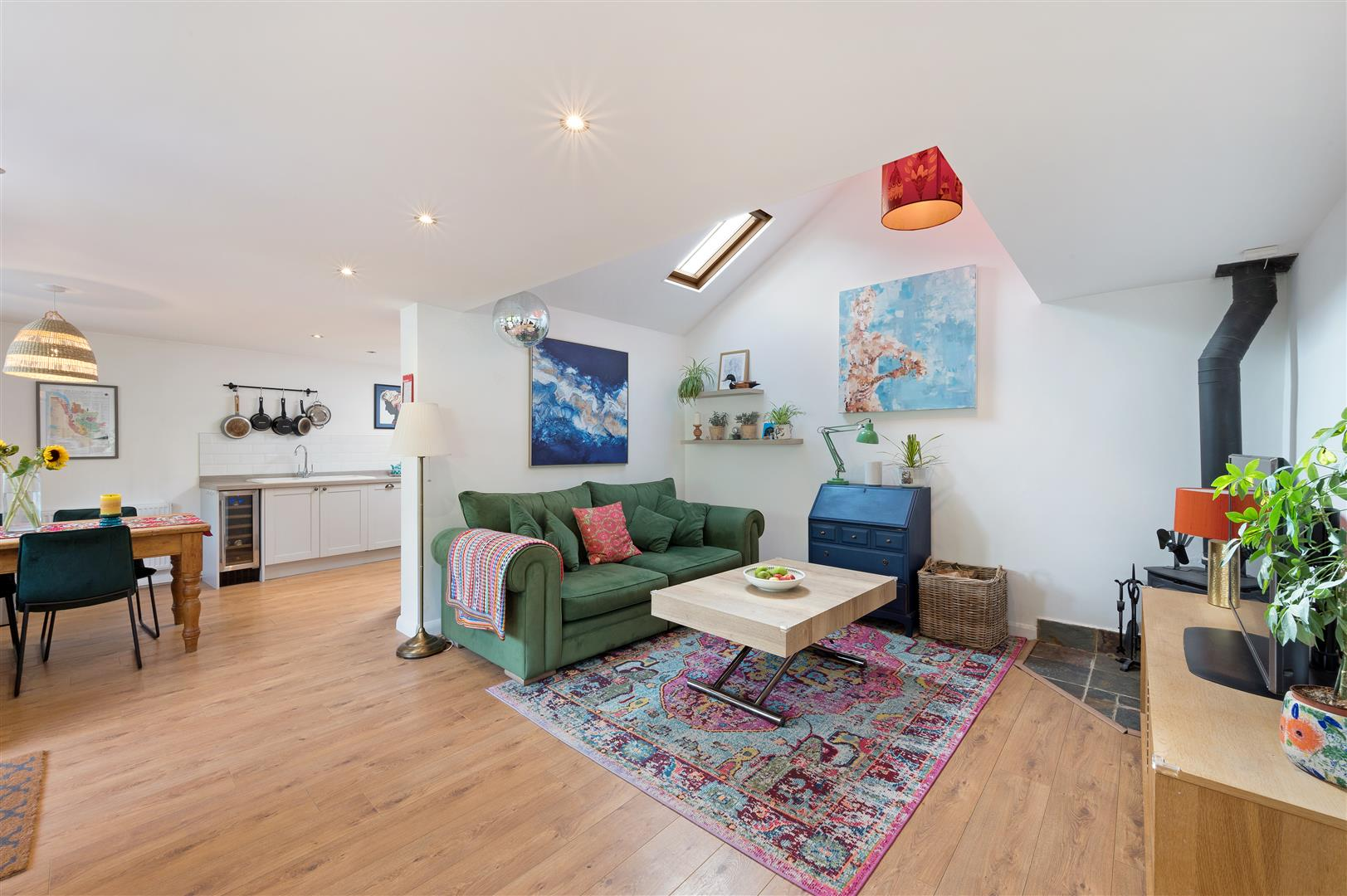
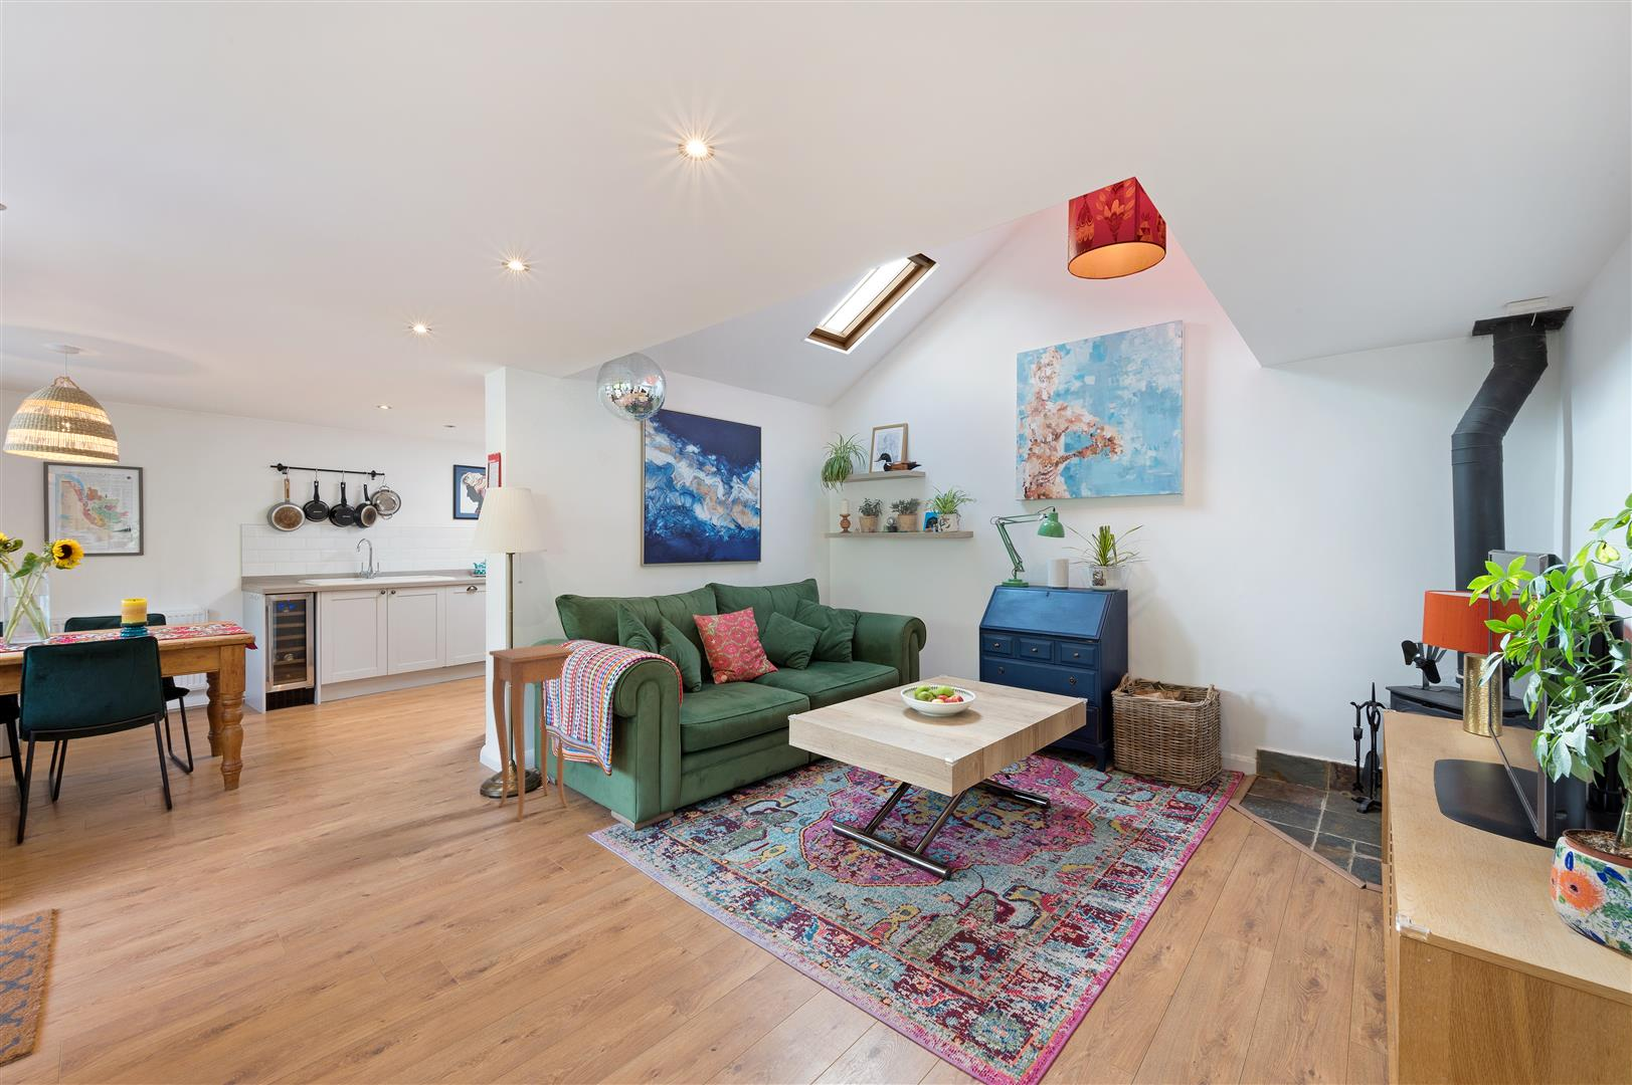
+ side table [488,643,576,822]
